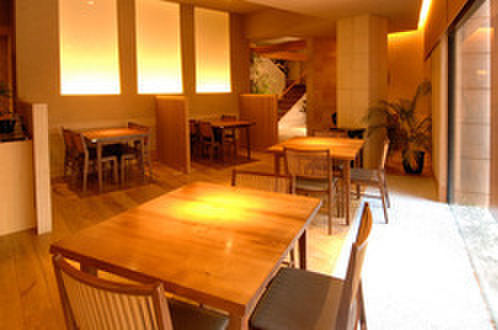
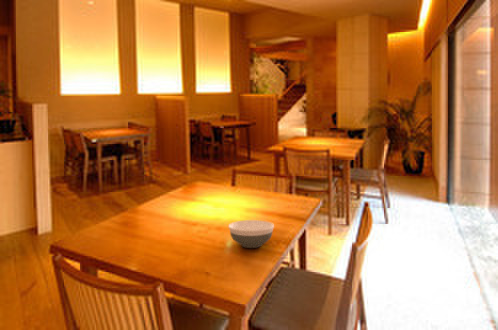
+ bowl [227,219,275,249]
